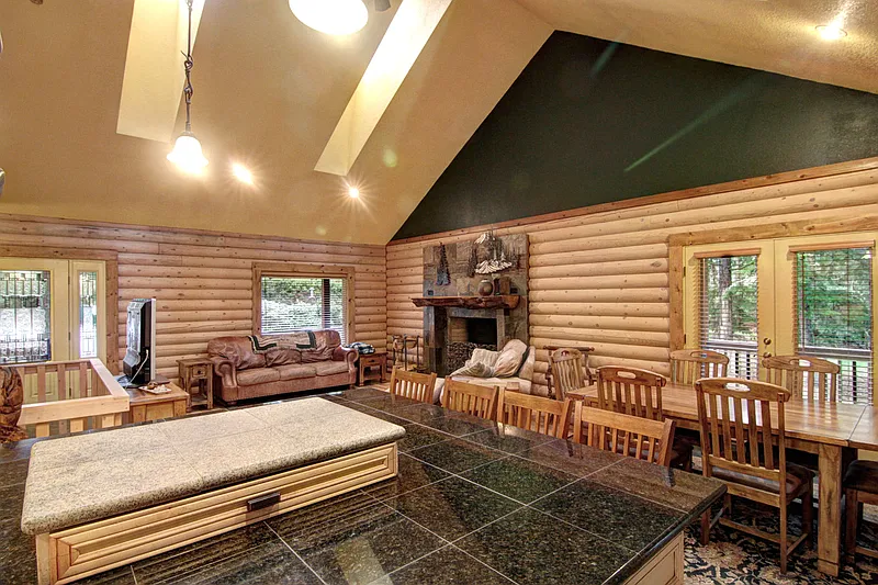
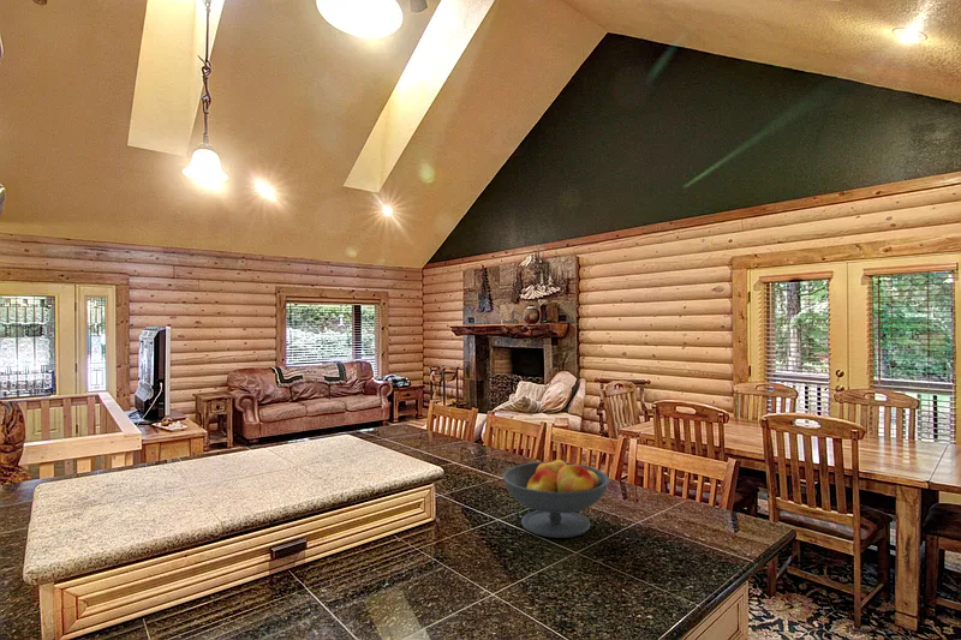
+ fruit bowl [502,455,610,539]
